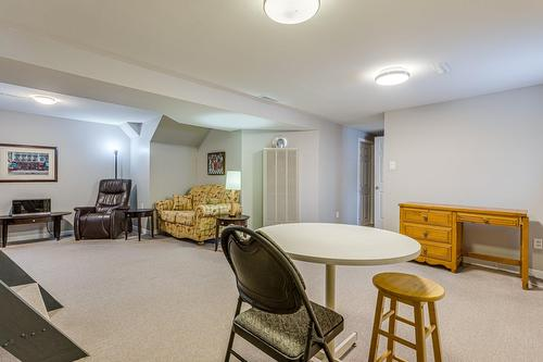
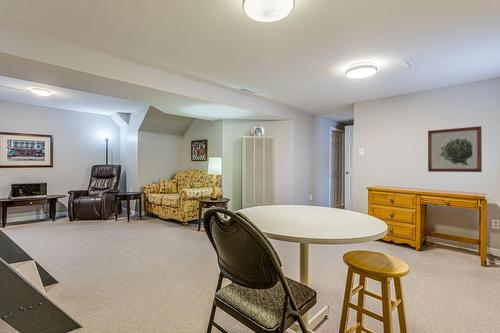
+ wall art [427,125,483,173]
